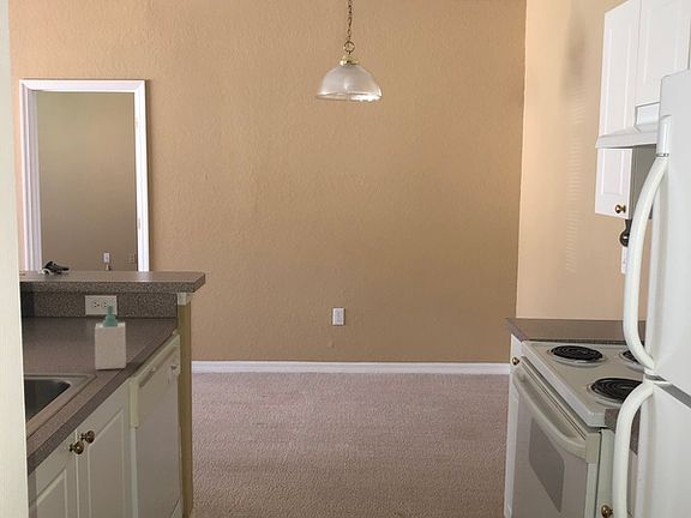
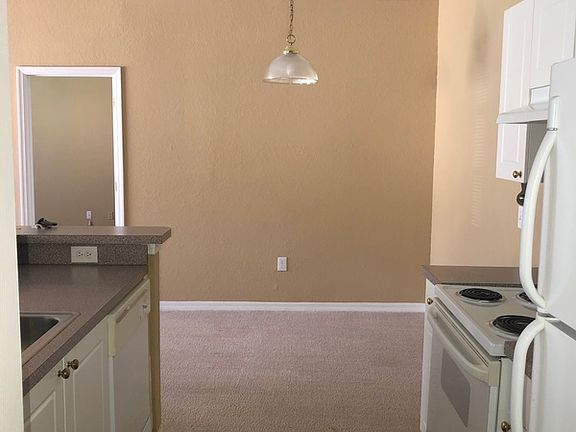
- soap bottle [94,302,127,371]
